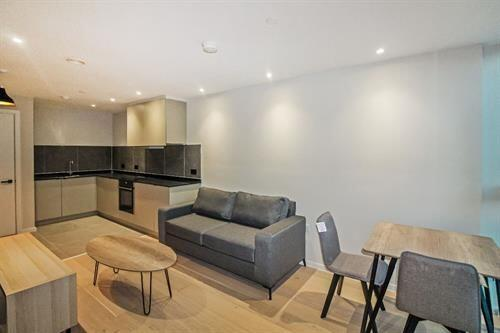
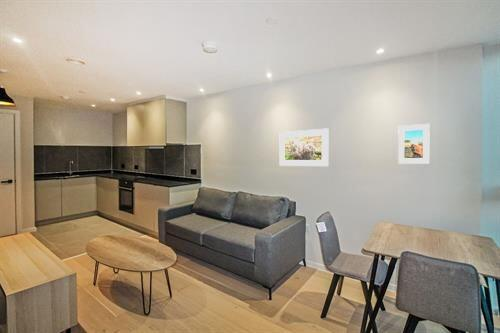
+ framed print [397,123,431,164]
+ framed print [279,127,329,167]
